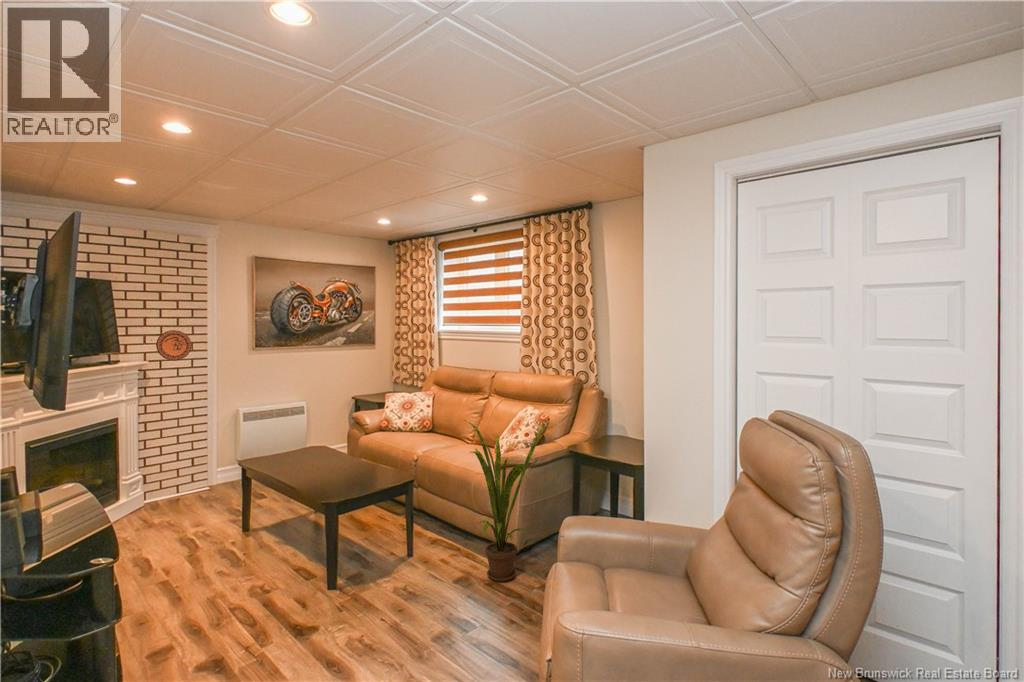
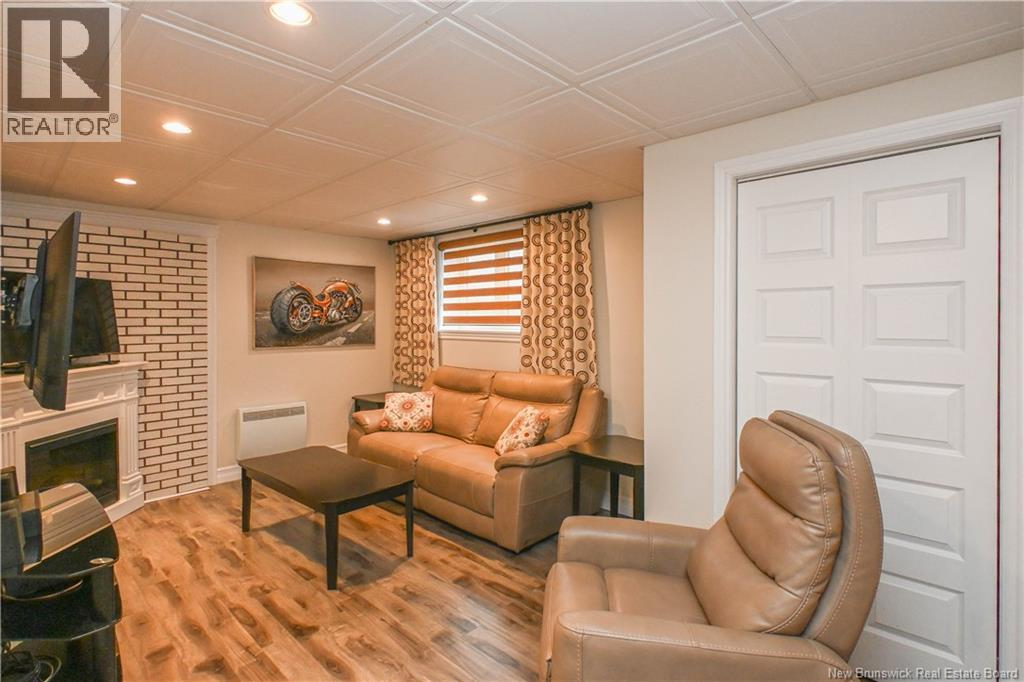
- decorative plate [155,329,193,361]
- house plant [461,418,547,583]
